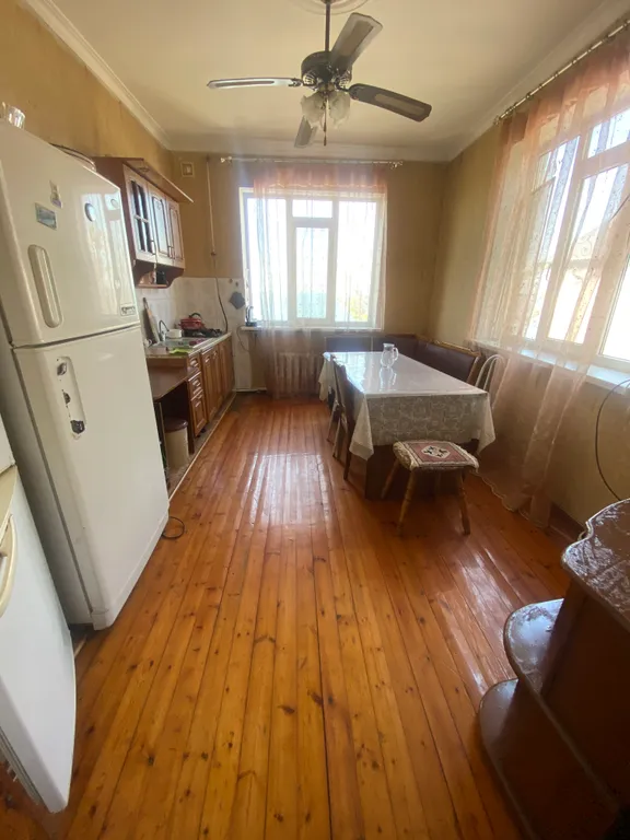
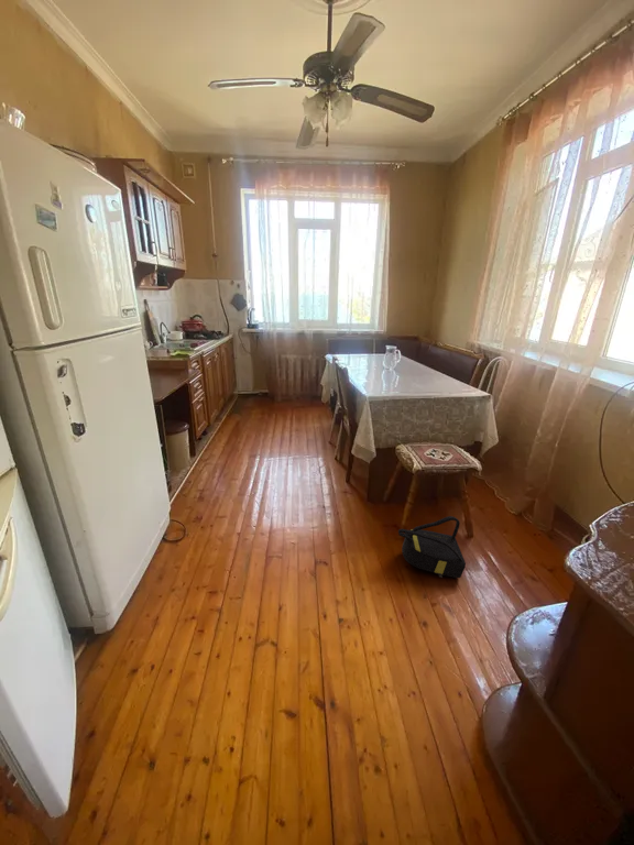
+ backpack [397,515,467,580]
